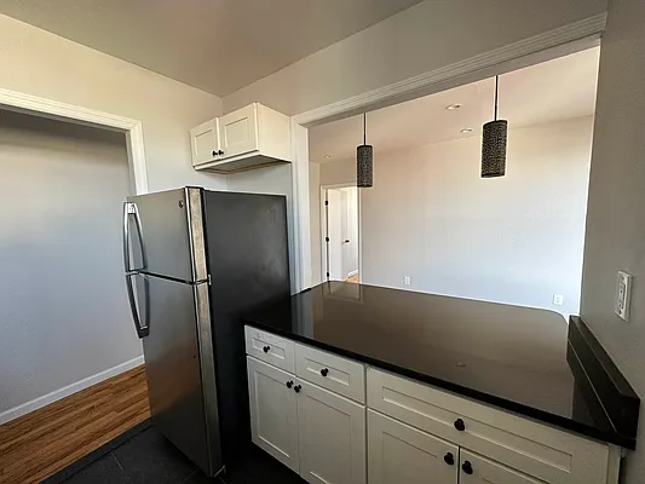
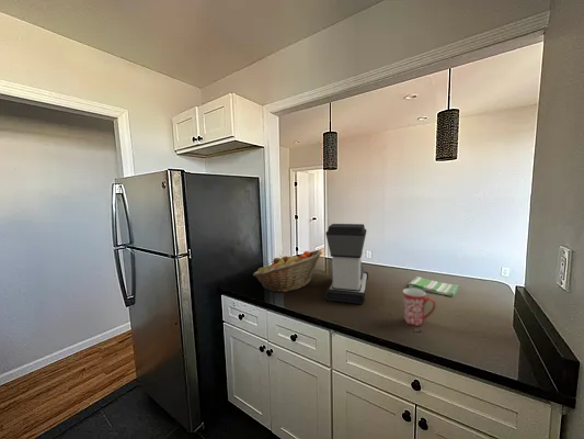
+ dish towel [408,275,460,297]
+ coffee maker [324,223,369,305]
+ fruit basket [252,249,323,293]
+ mug [402,288,436,327]
